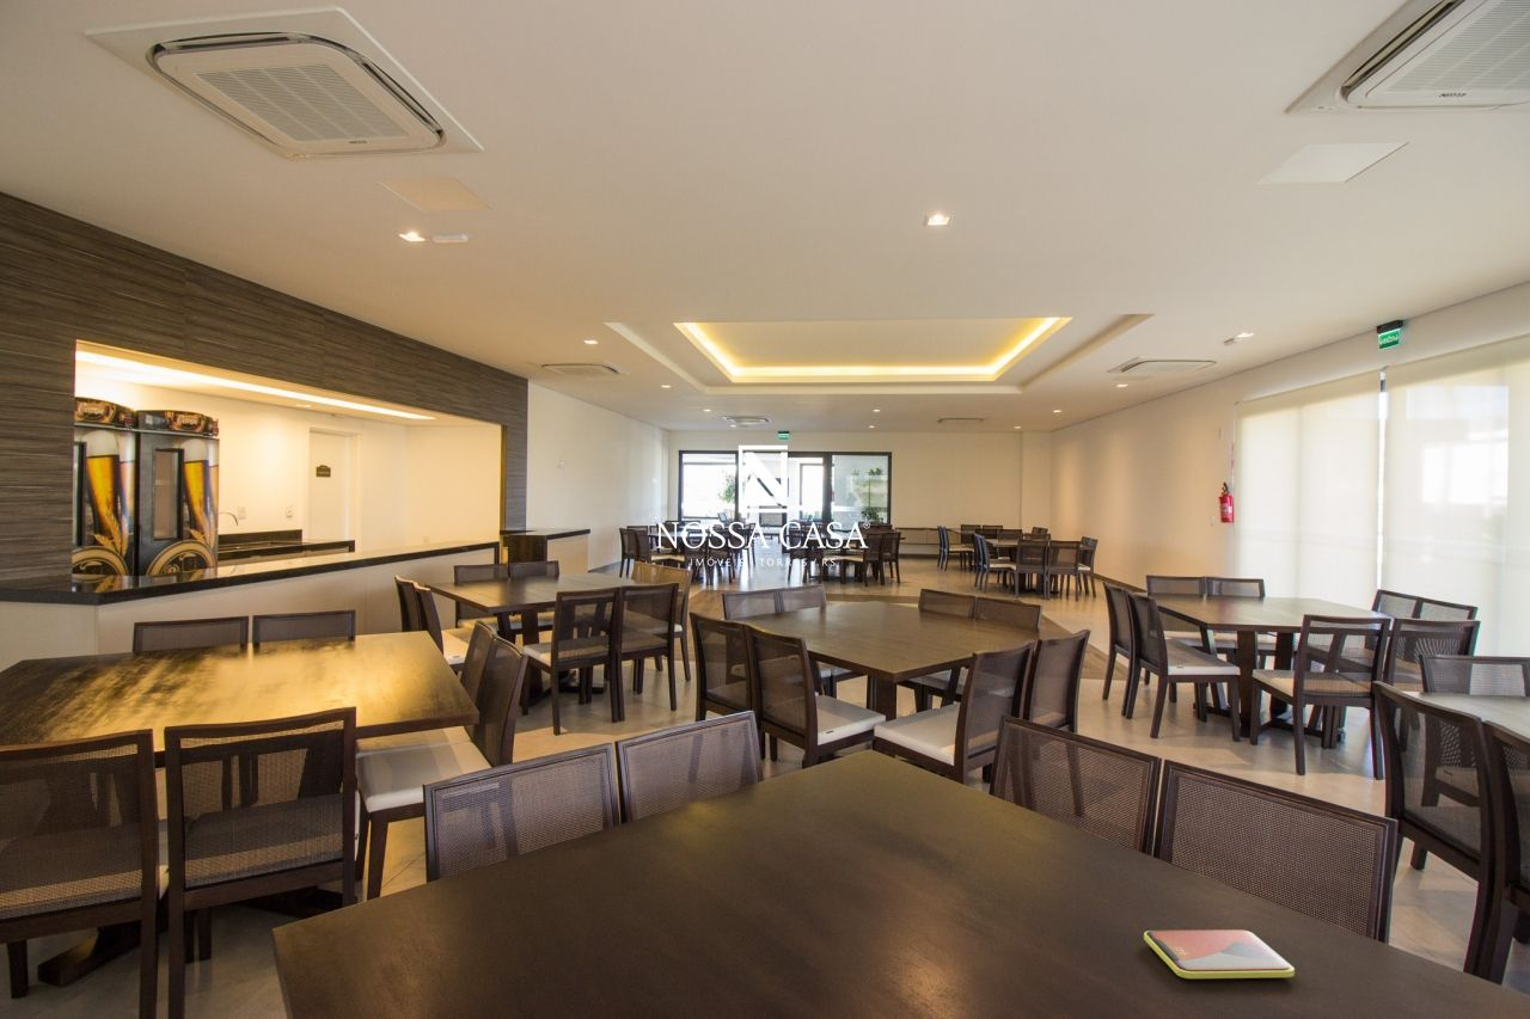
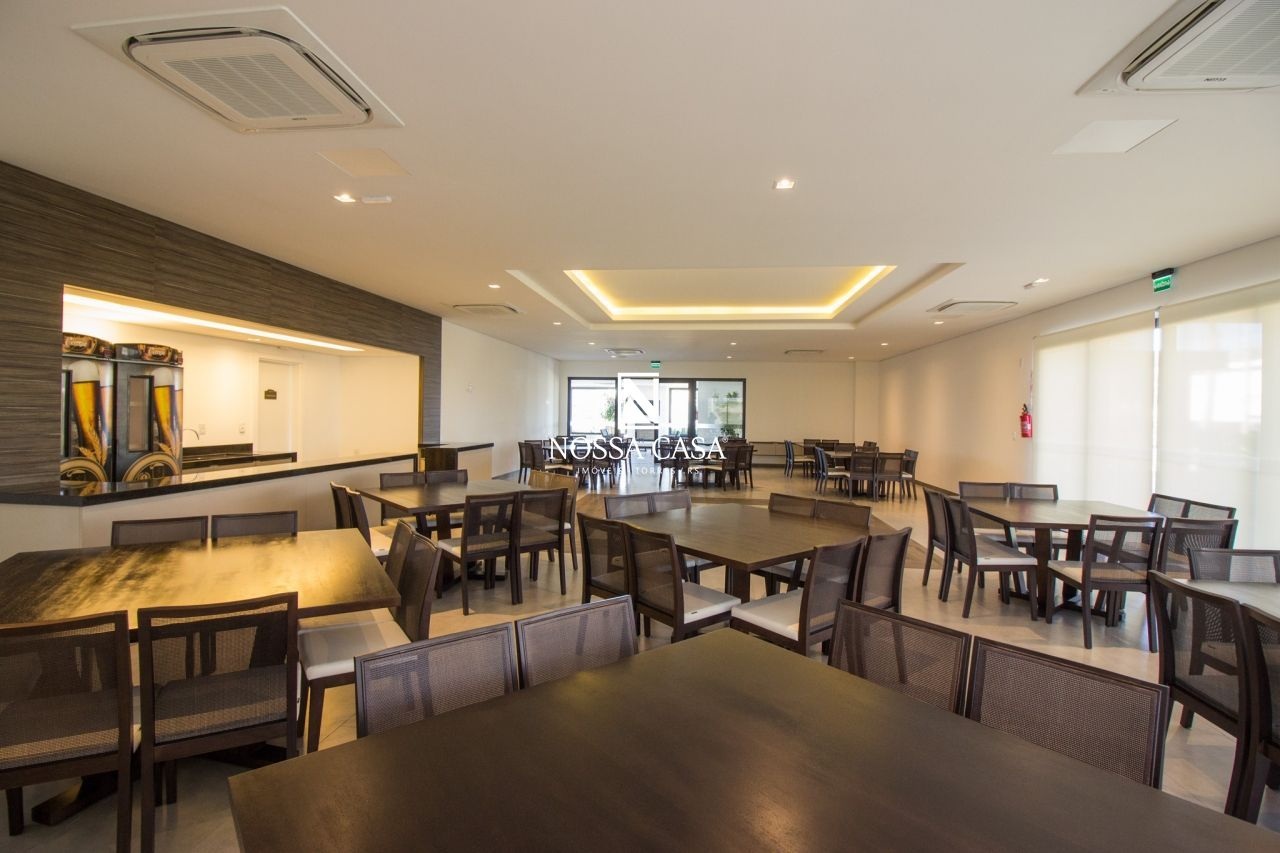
- smartphone [1143,928,1296,980]
